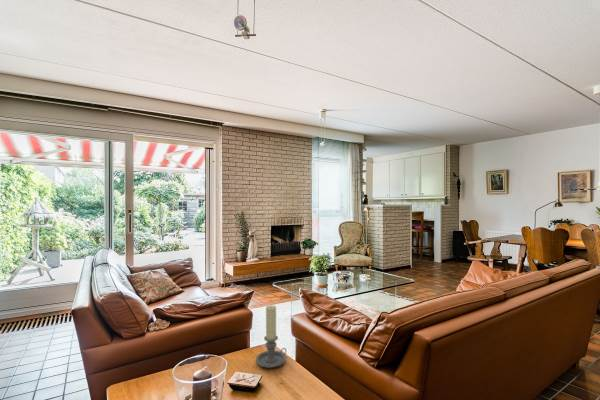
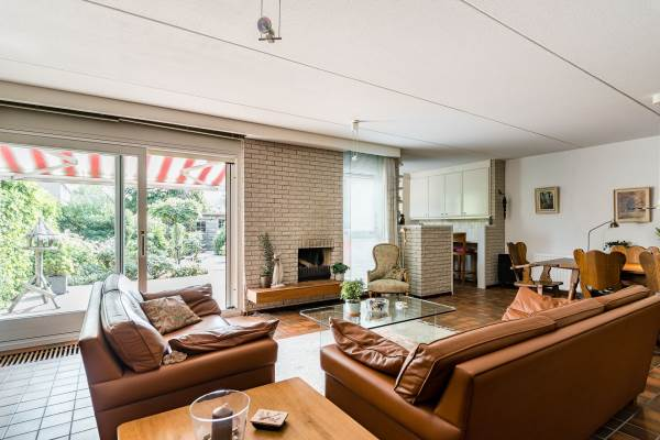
- candle holder [255,305,287,369]
